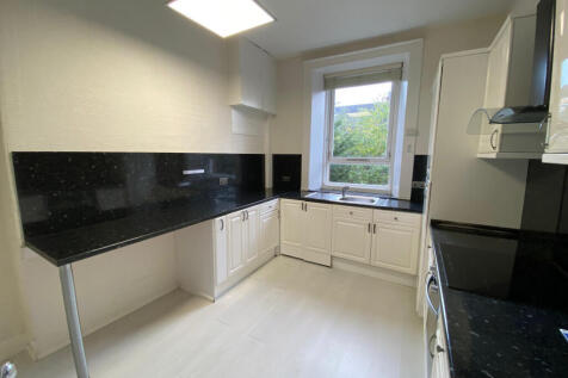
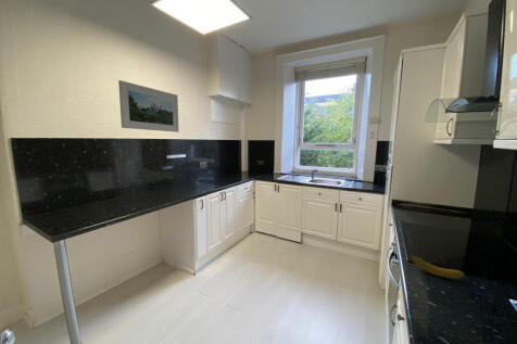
+ banana [406,252,465,280]
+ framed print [117,79,180,133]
